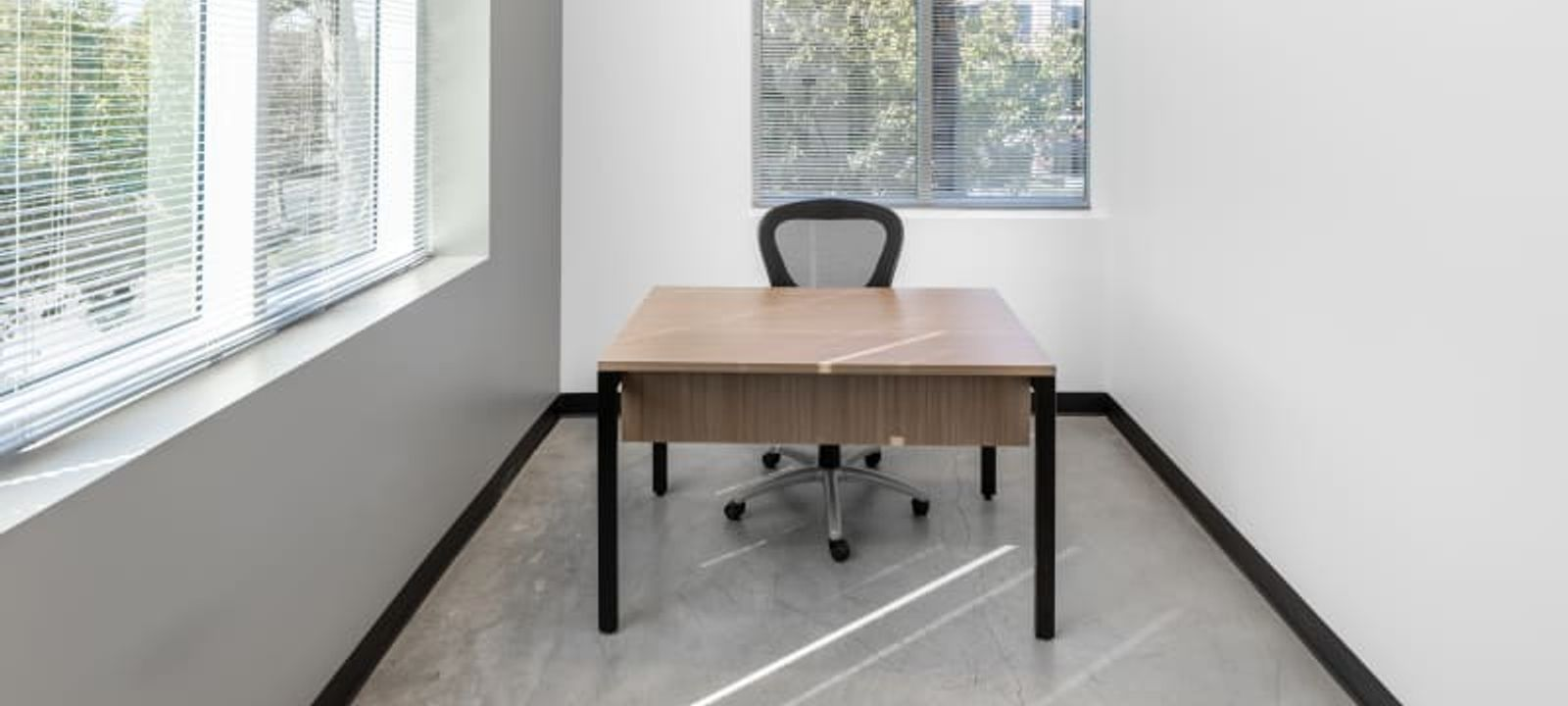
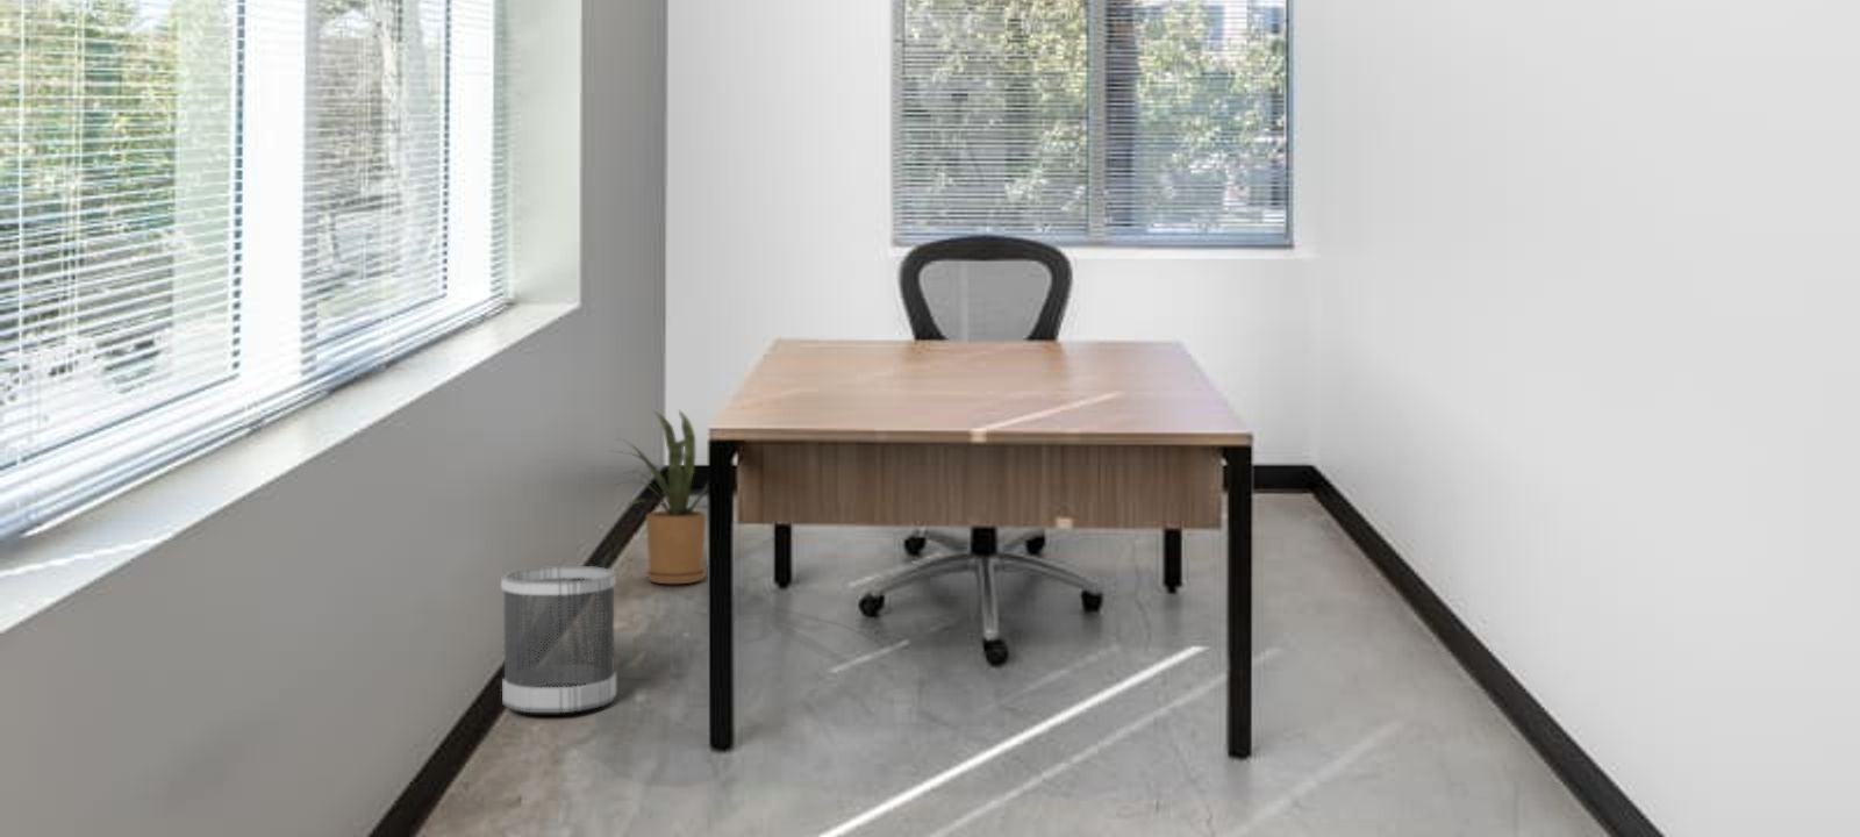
+ wastebasket [499,566,617,714]
+ house plant [610,409,709,584]
